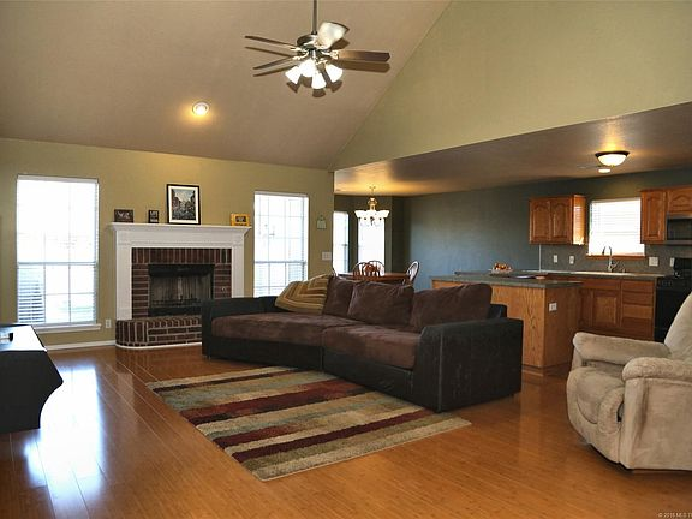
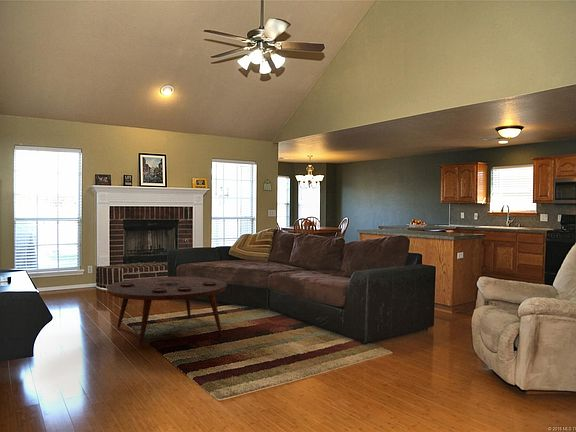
+ coffee table [106,276,228,348]
